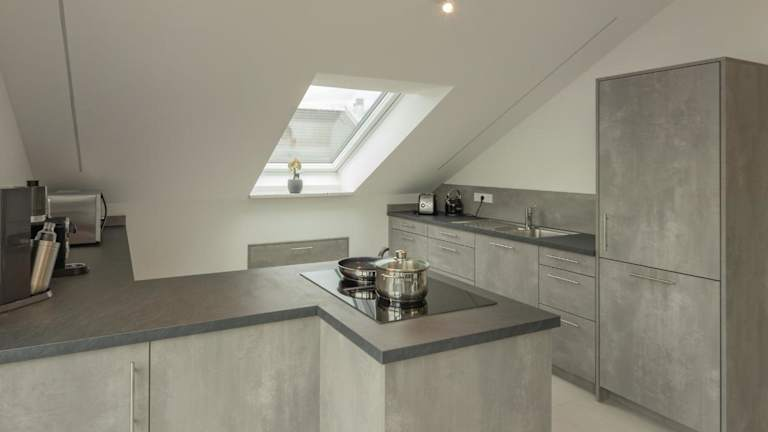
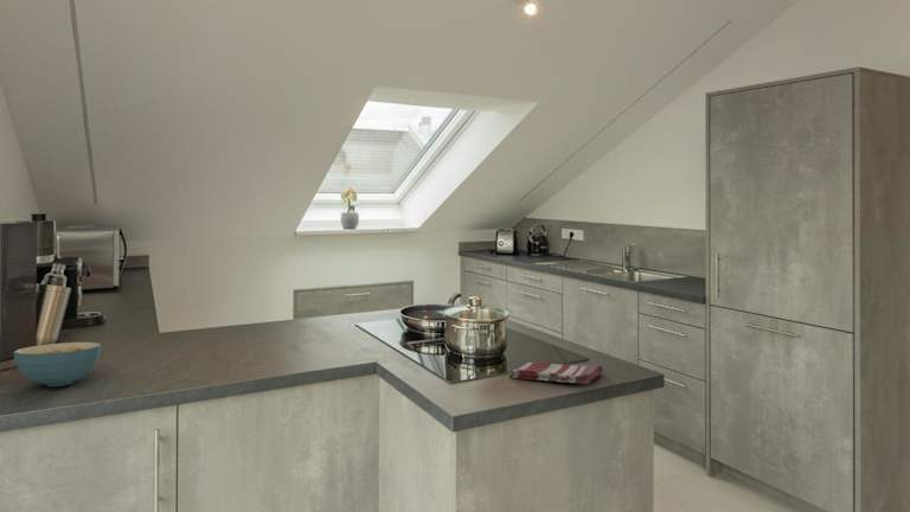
+ cereal bowl [12,341,102,388]
+ dish towel [508,361,603,385]
